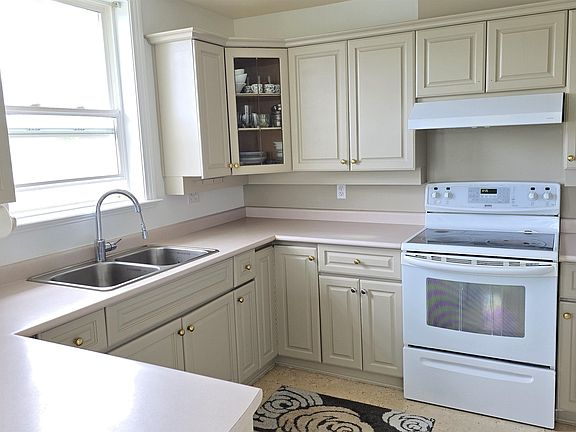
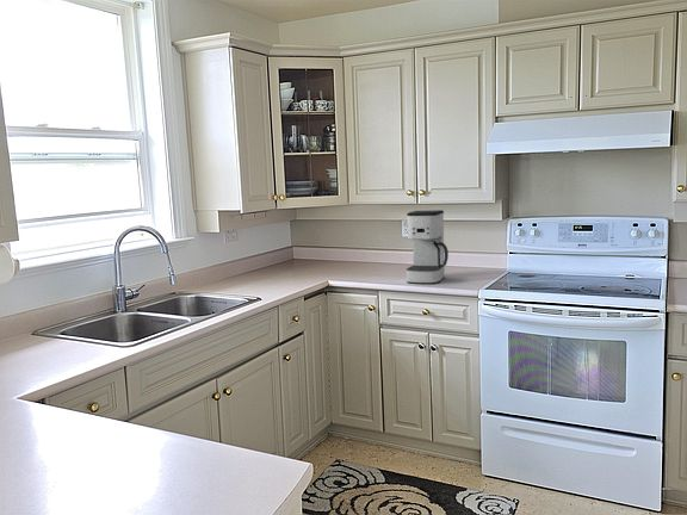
+ coffee maker [406,209,450,285]
